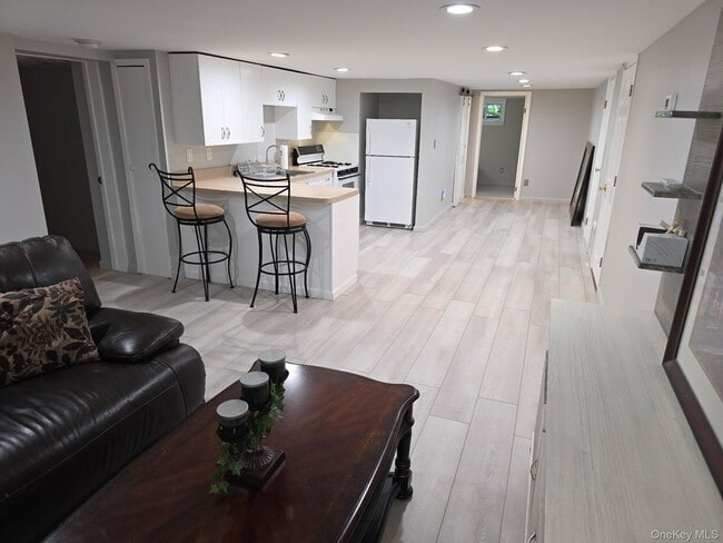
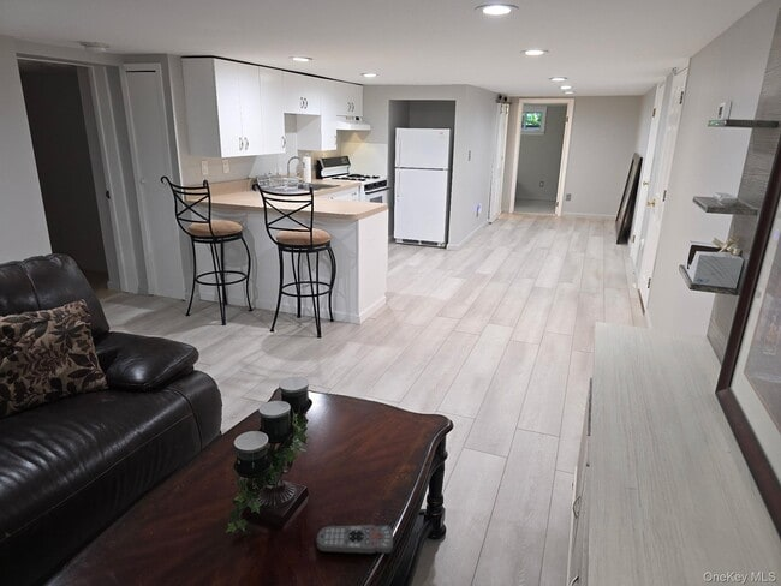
+ remote control [315,524,394,556]
